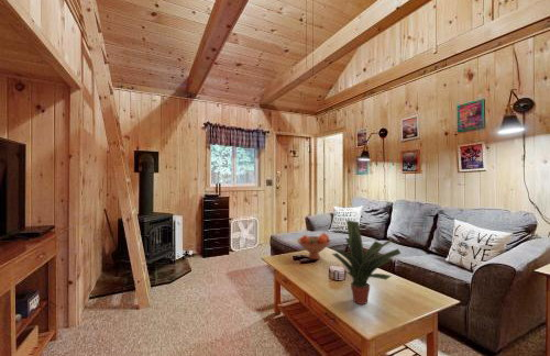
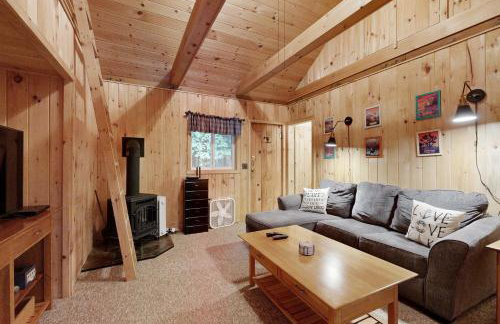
- potted plant [331,220,402,305]
- fruit bowl [296,232,332,260]
